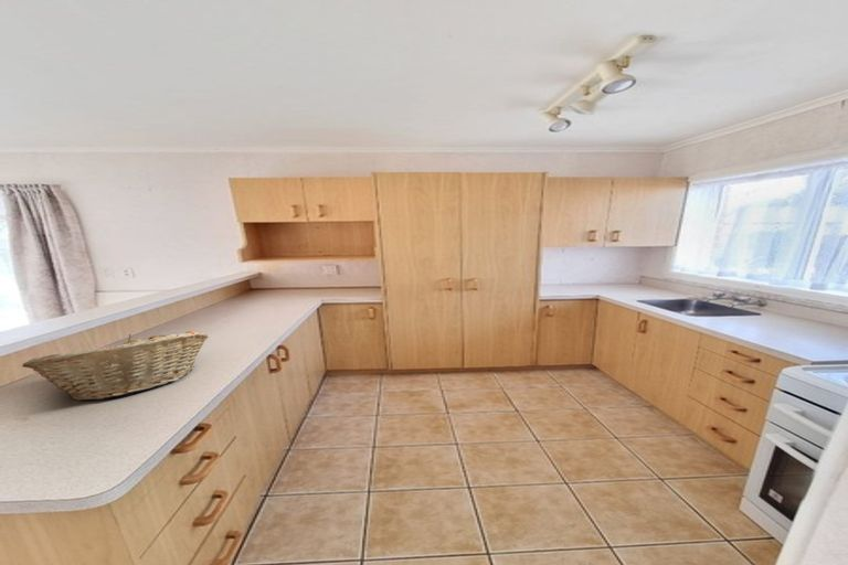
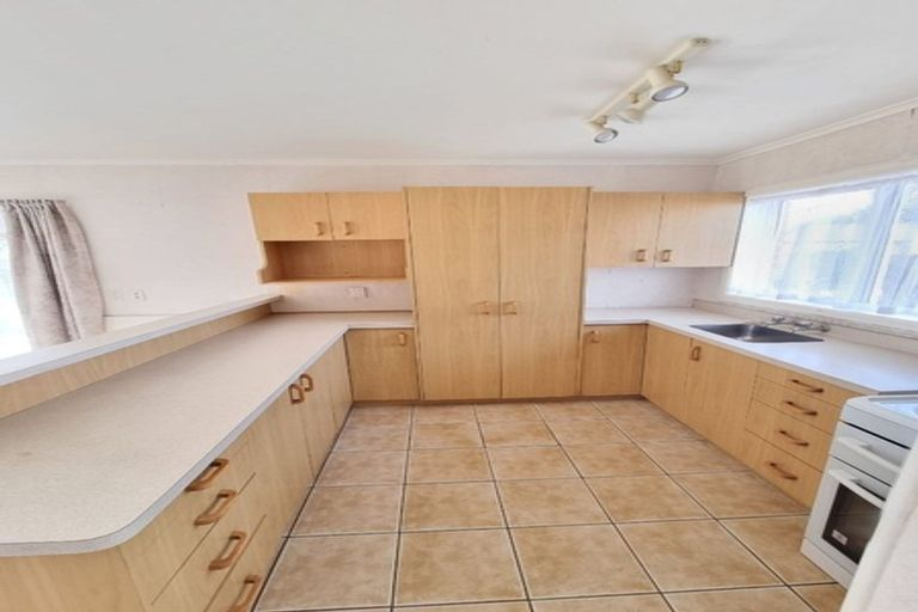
- fruit basket [22,330,210,402]
